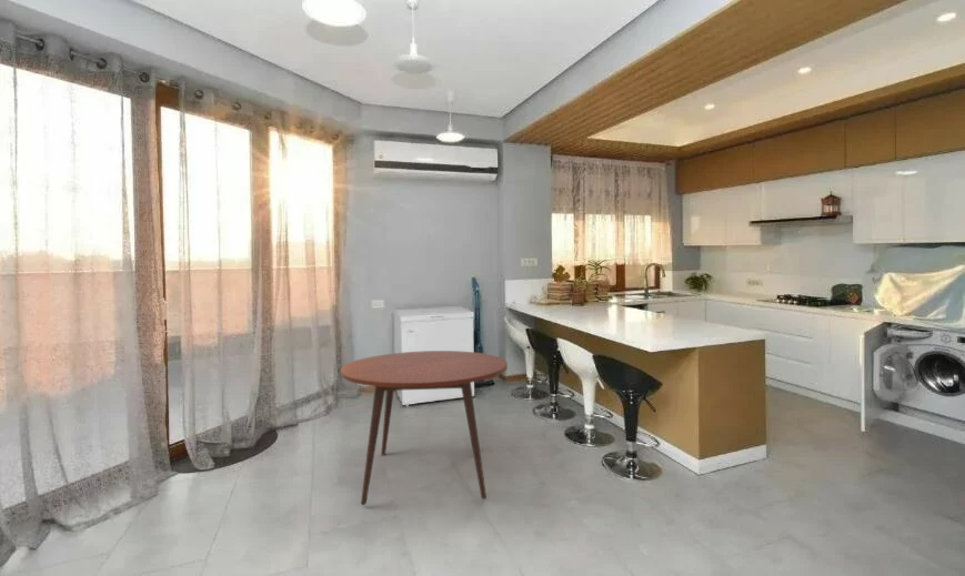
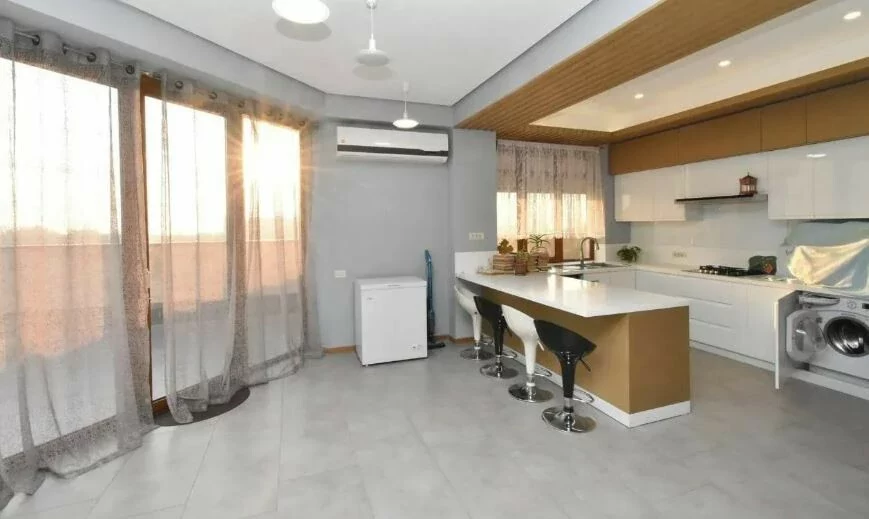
- dining table [340,350,509,506]
